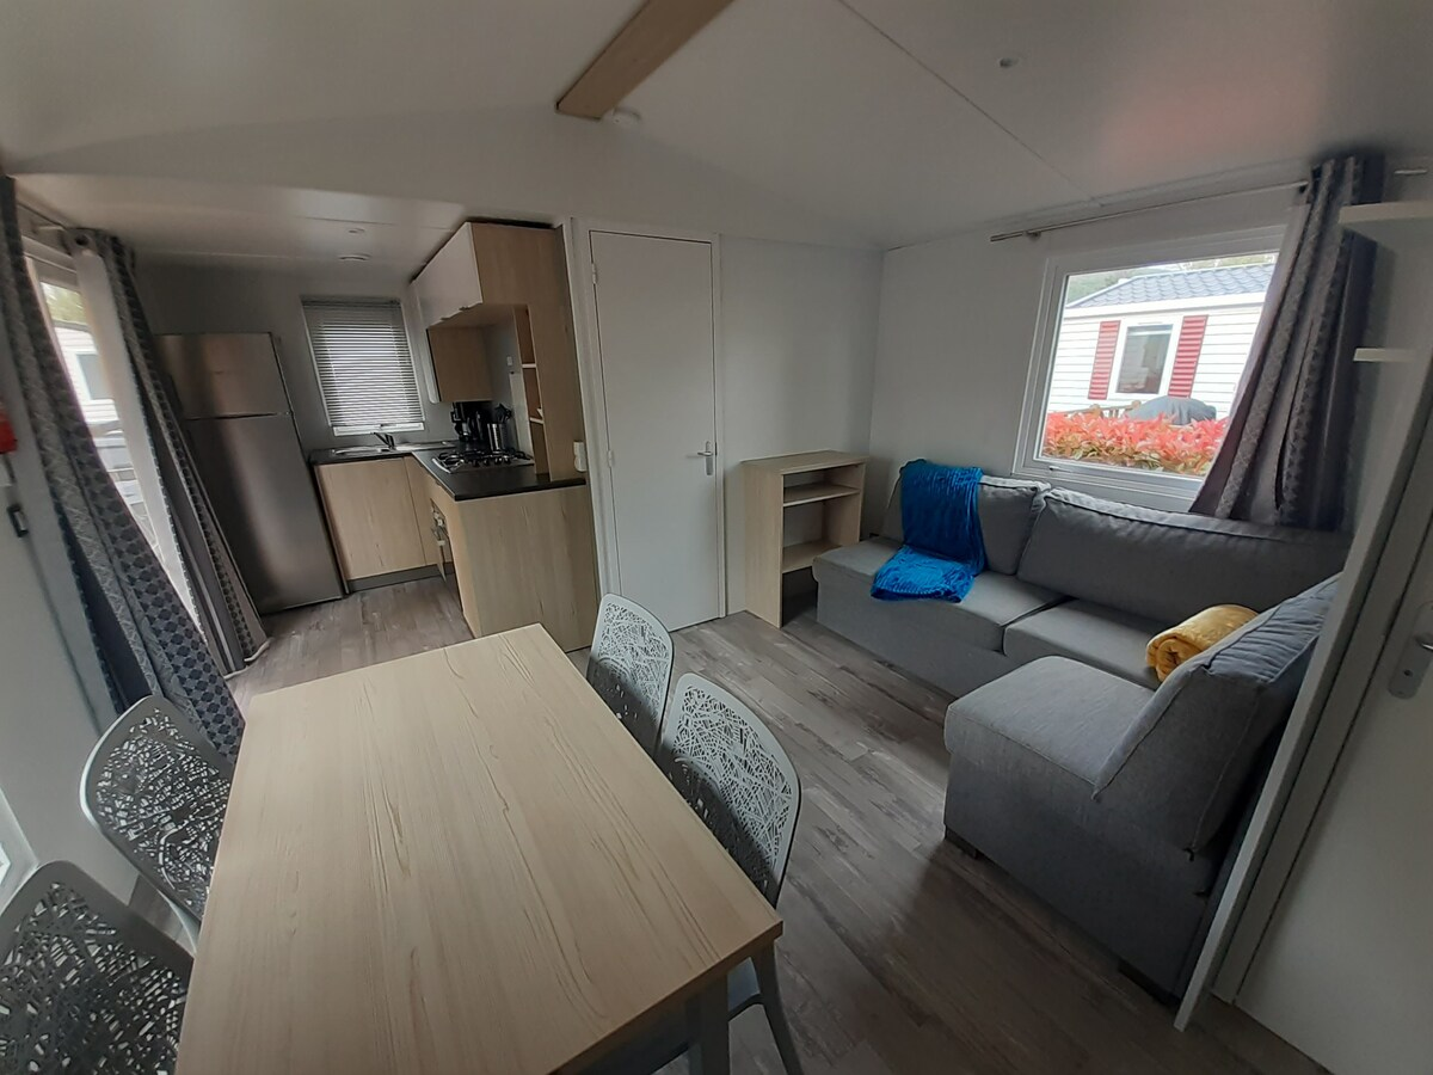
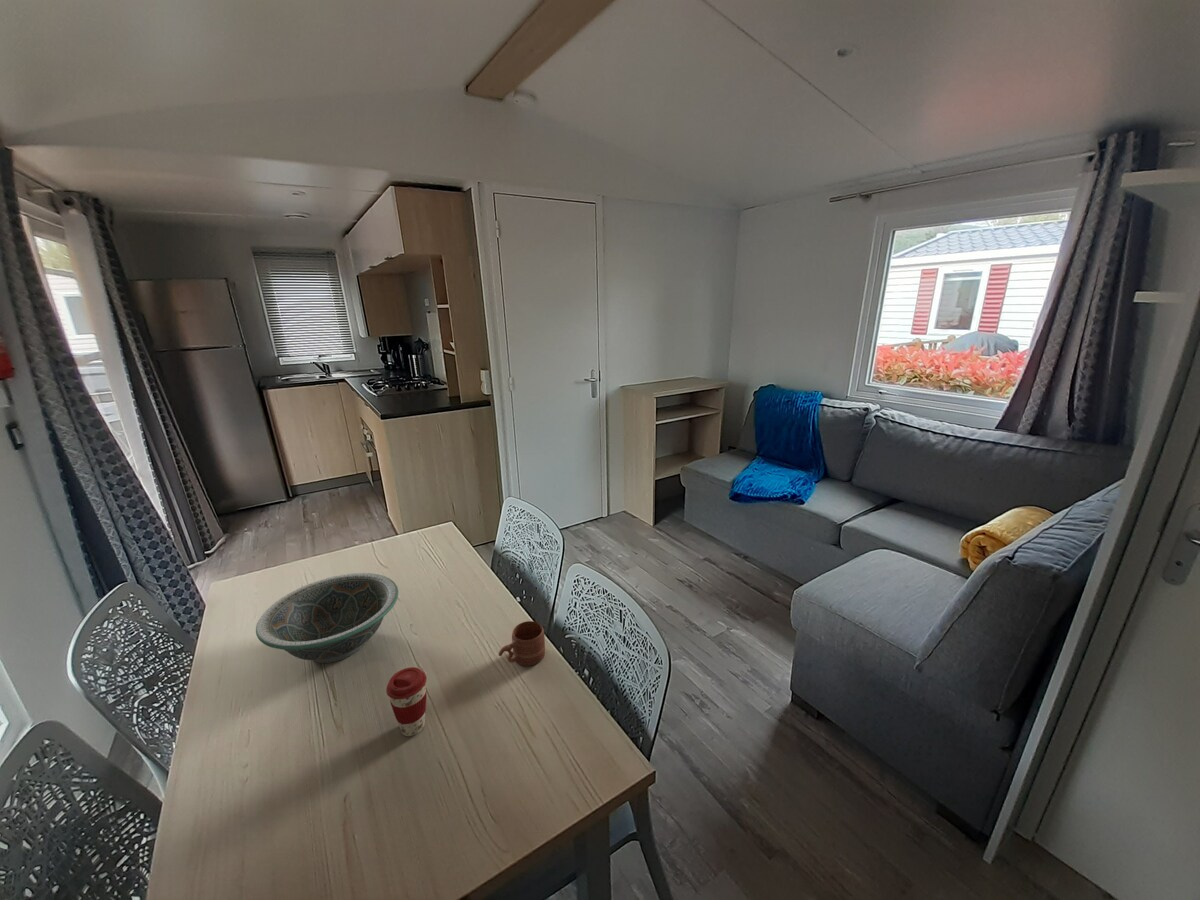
+ mug [498,620,546,667]
+ coffee cup [385,666,428,737]
+ decorative bowl [255,572,399,664]
